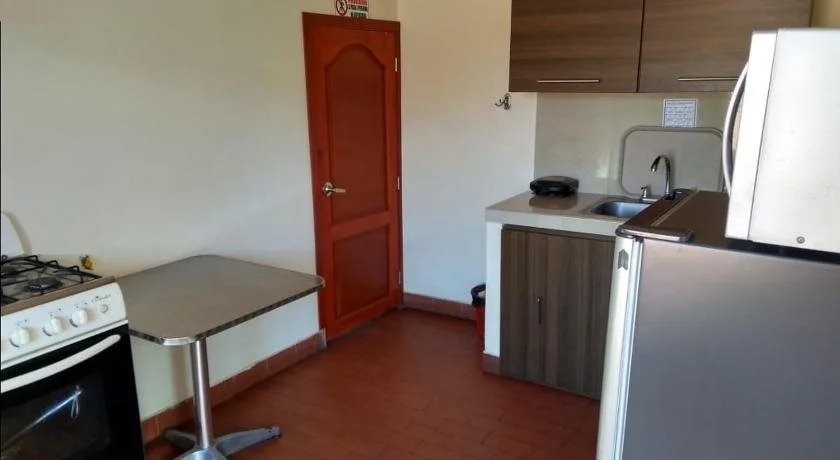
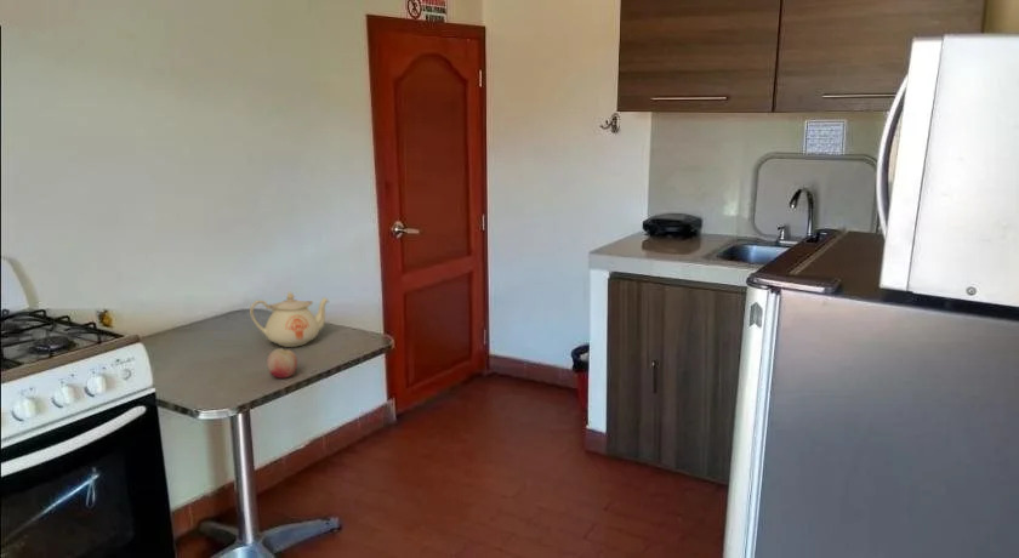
+ fruit [266,347,298,380]
+ teapot [249,291,330,348]
